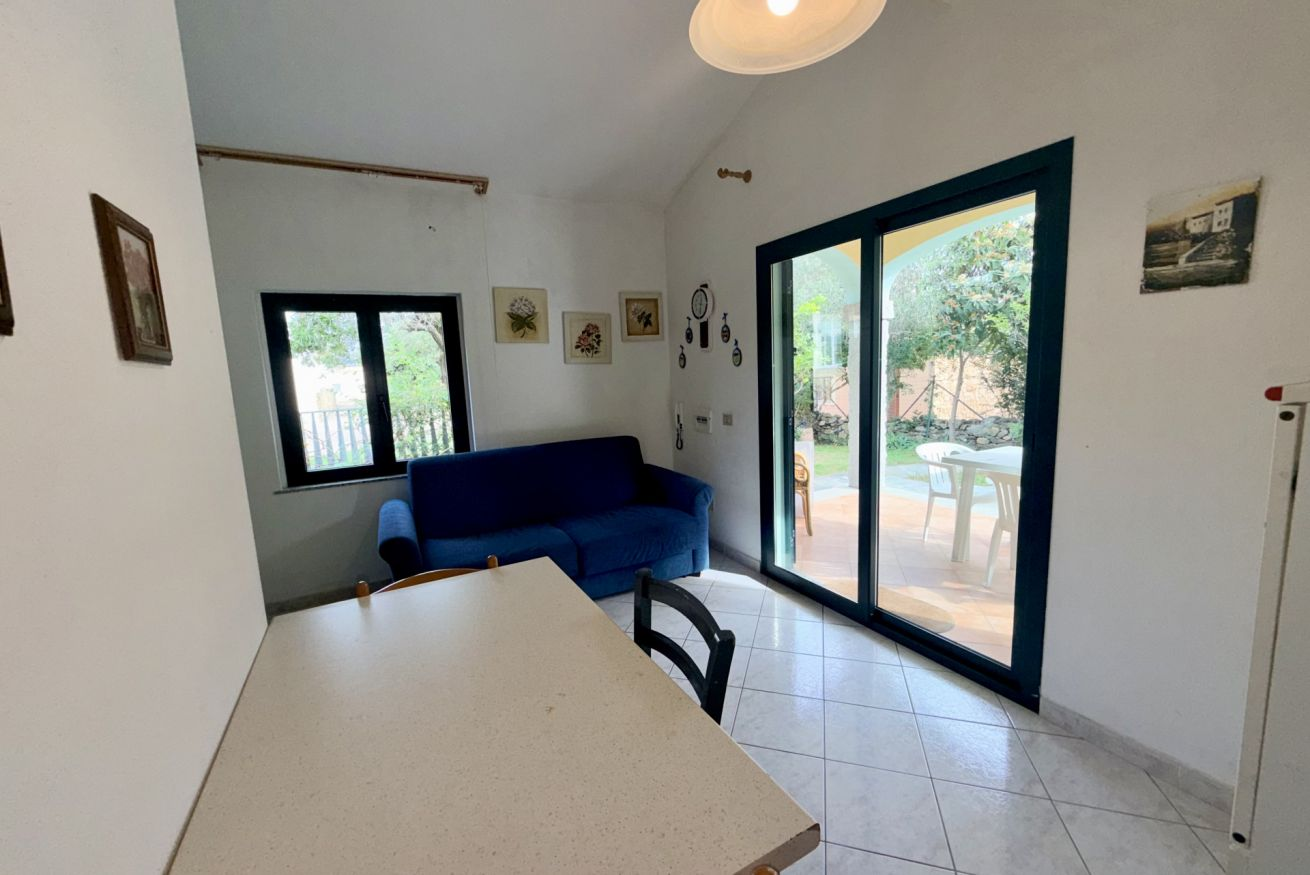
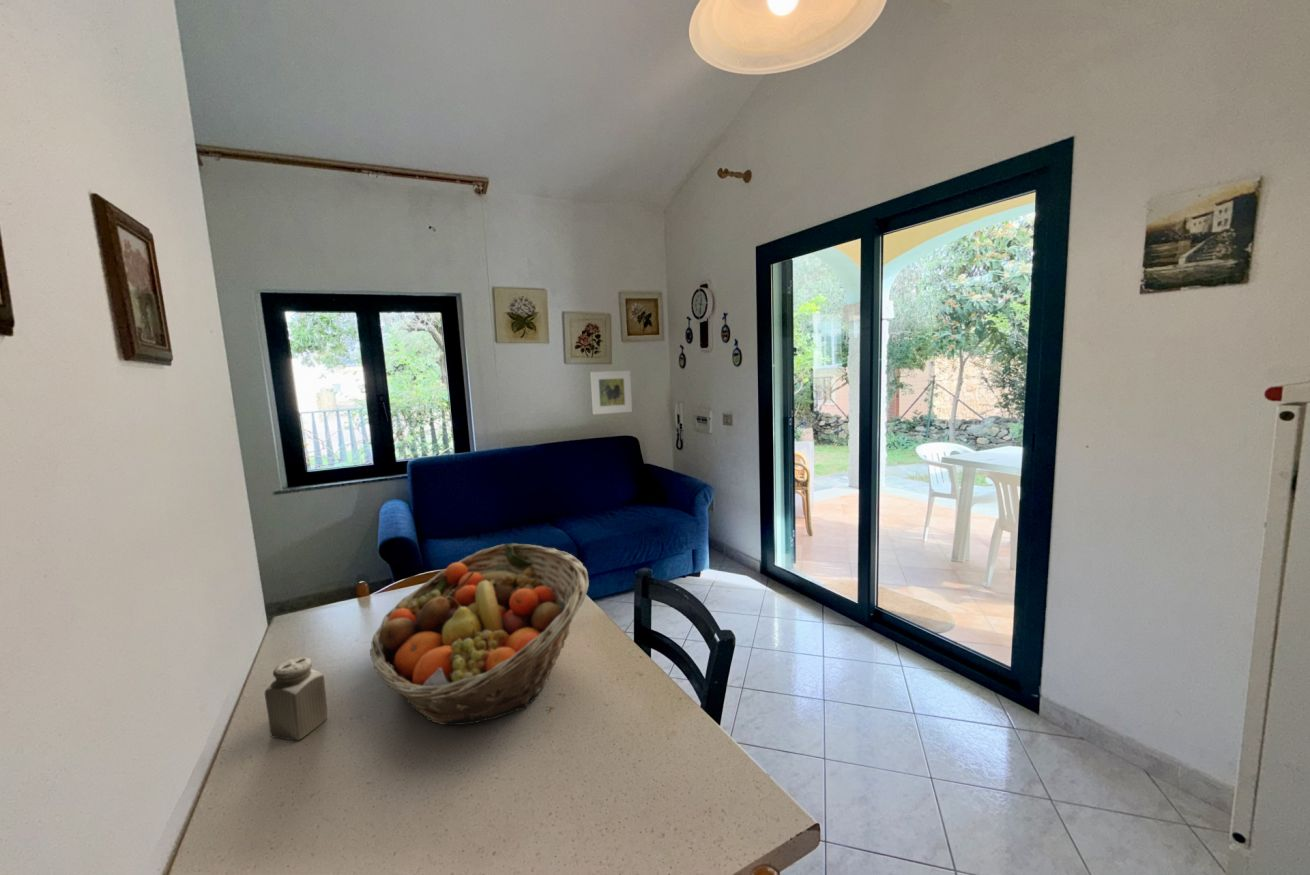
+ salt shaker [264,656,328,741]
+ fruit basket [369,542,590,726]
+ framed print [590,370,633,415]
